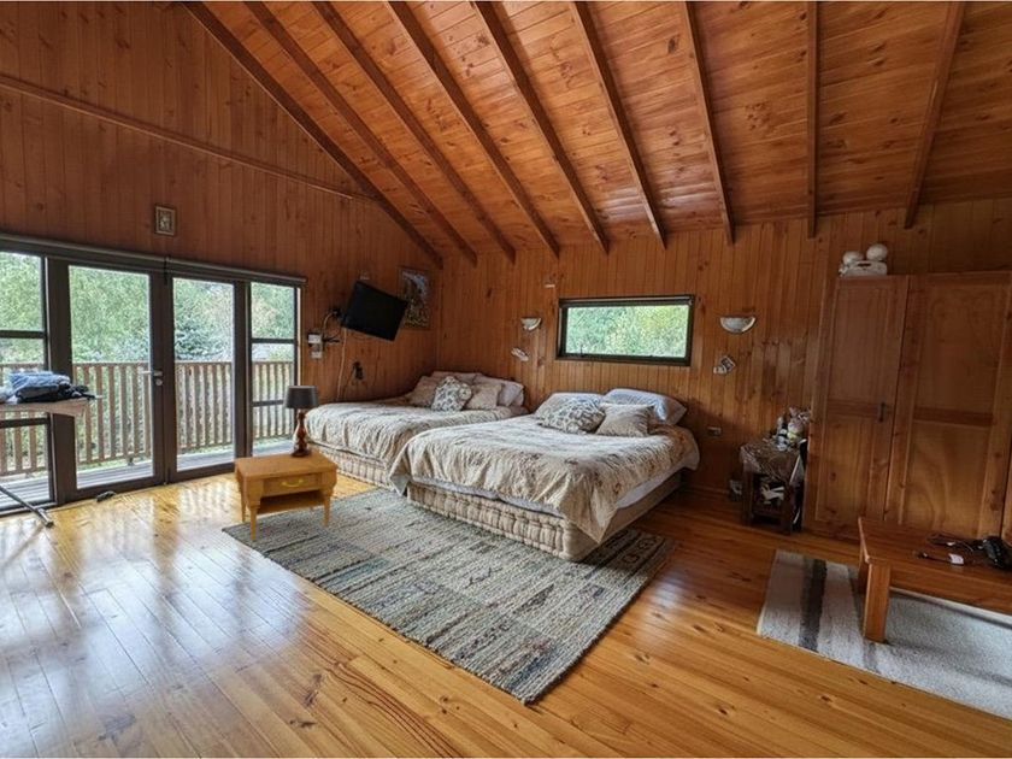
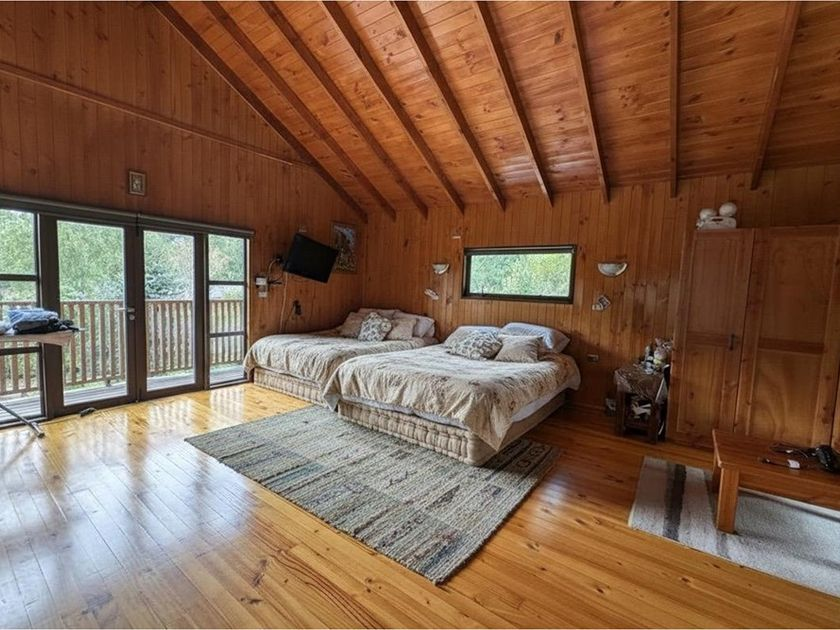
- table lamp [282,384,320,458]
- nightstand [233,449,340,542]
